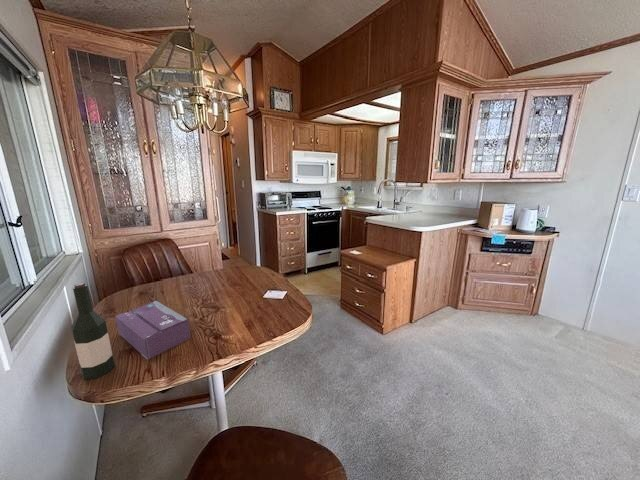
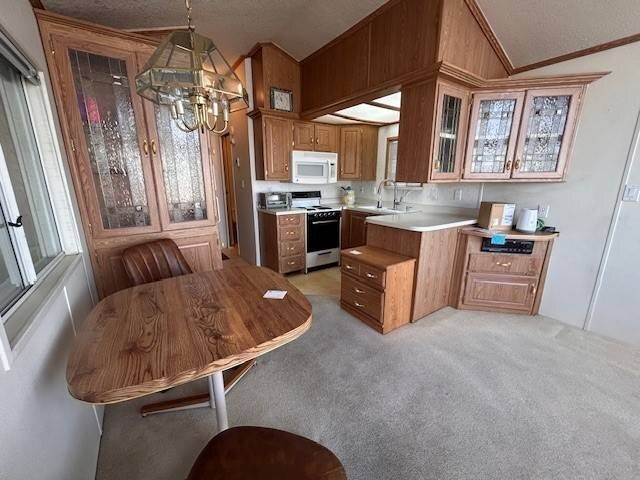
- wine bottle [70,281,115,380]
- tissue box [115,300,192,360]
